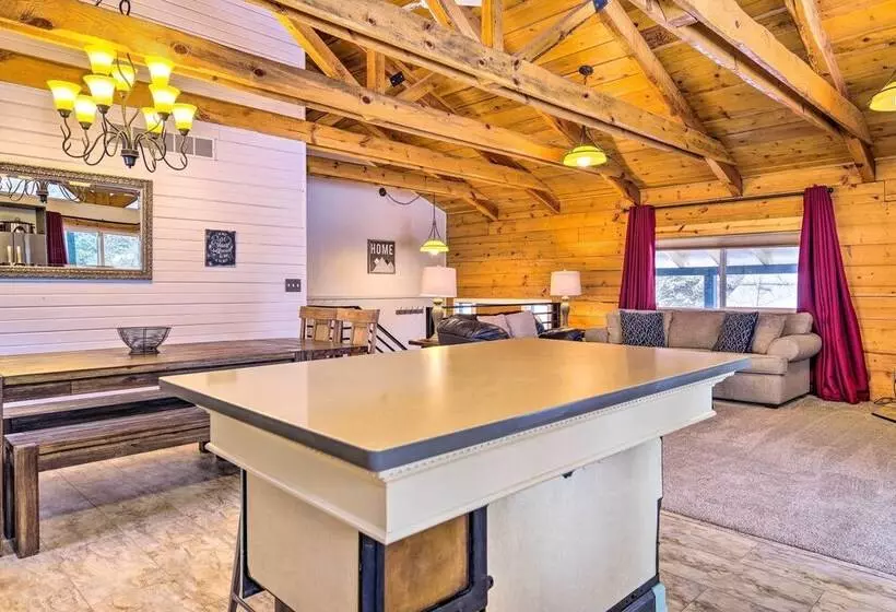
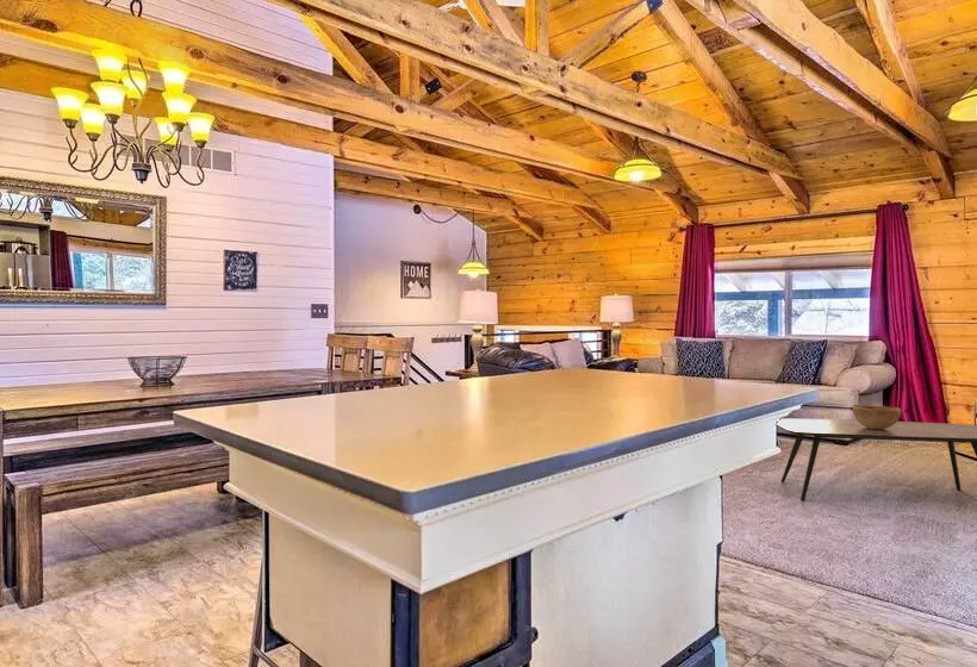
+ decorative bowl [852,405,902,429]
+ coffee table [776,417,977,501]
